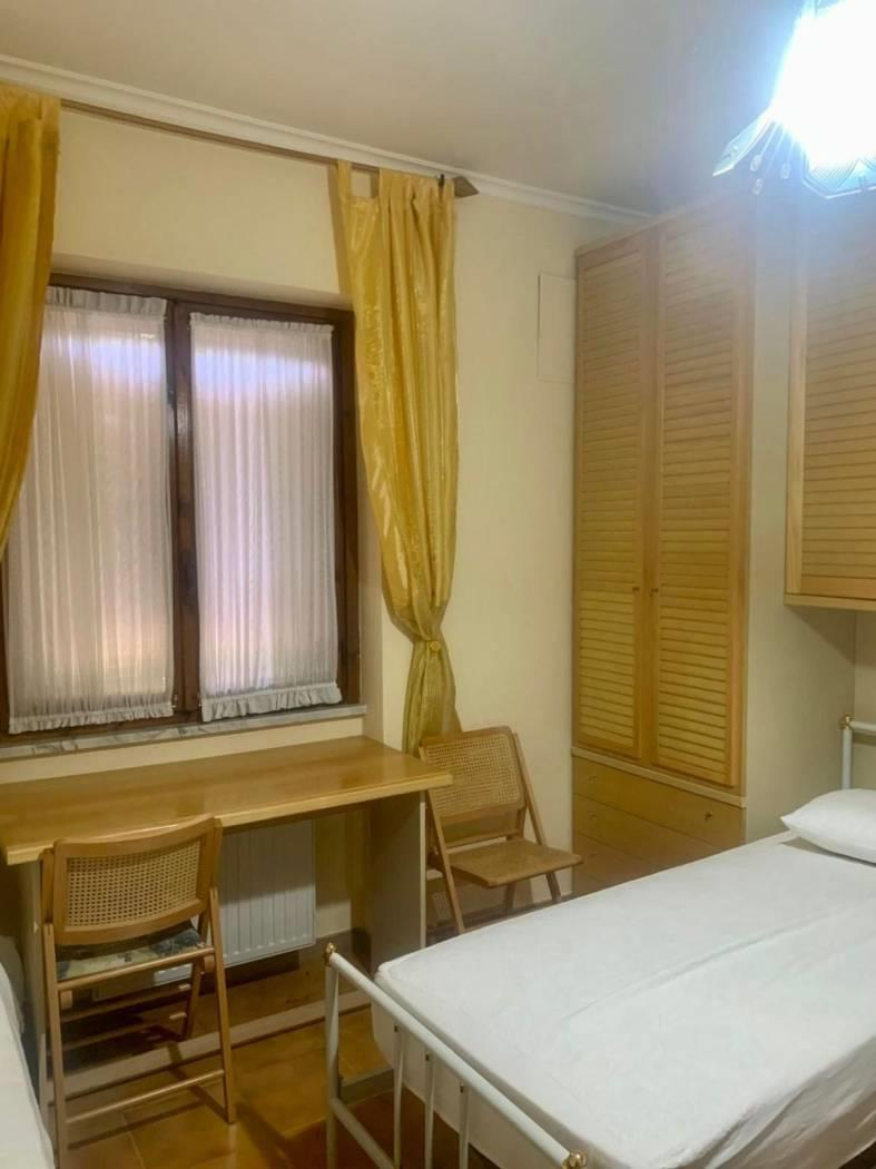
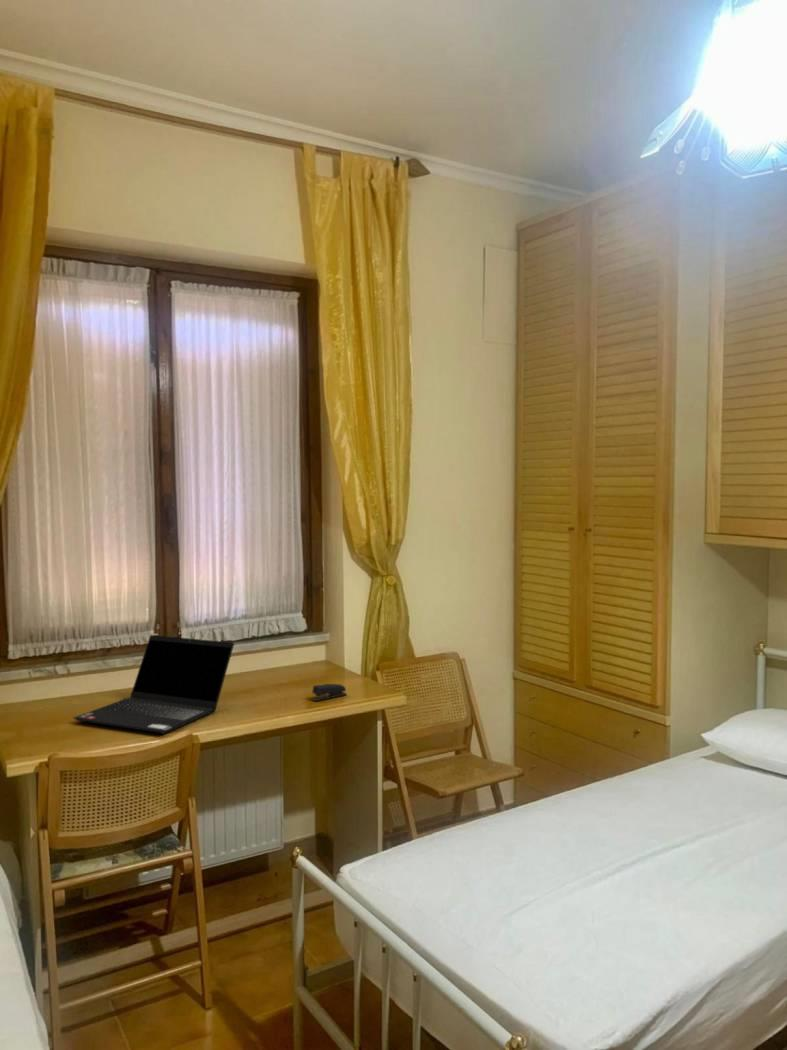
+ stapler [310,683,348,702]
+ laptop computer [73,634,235,735]
